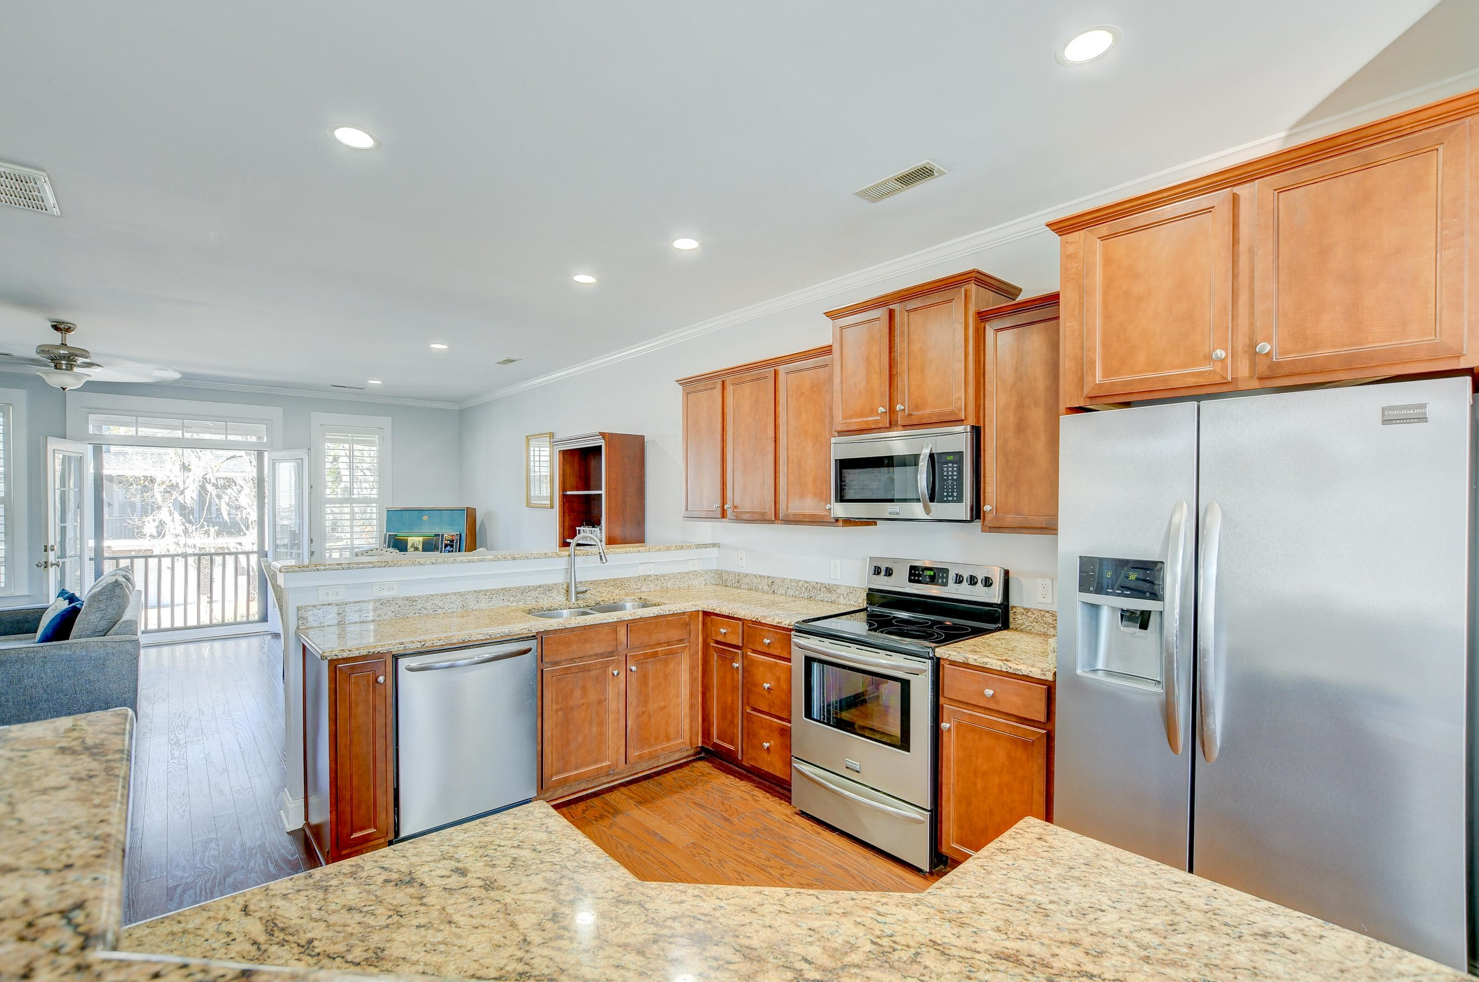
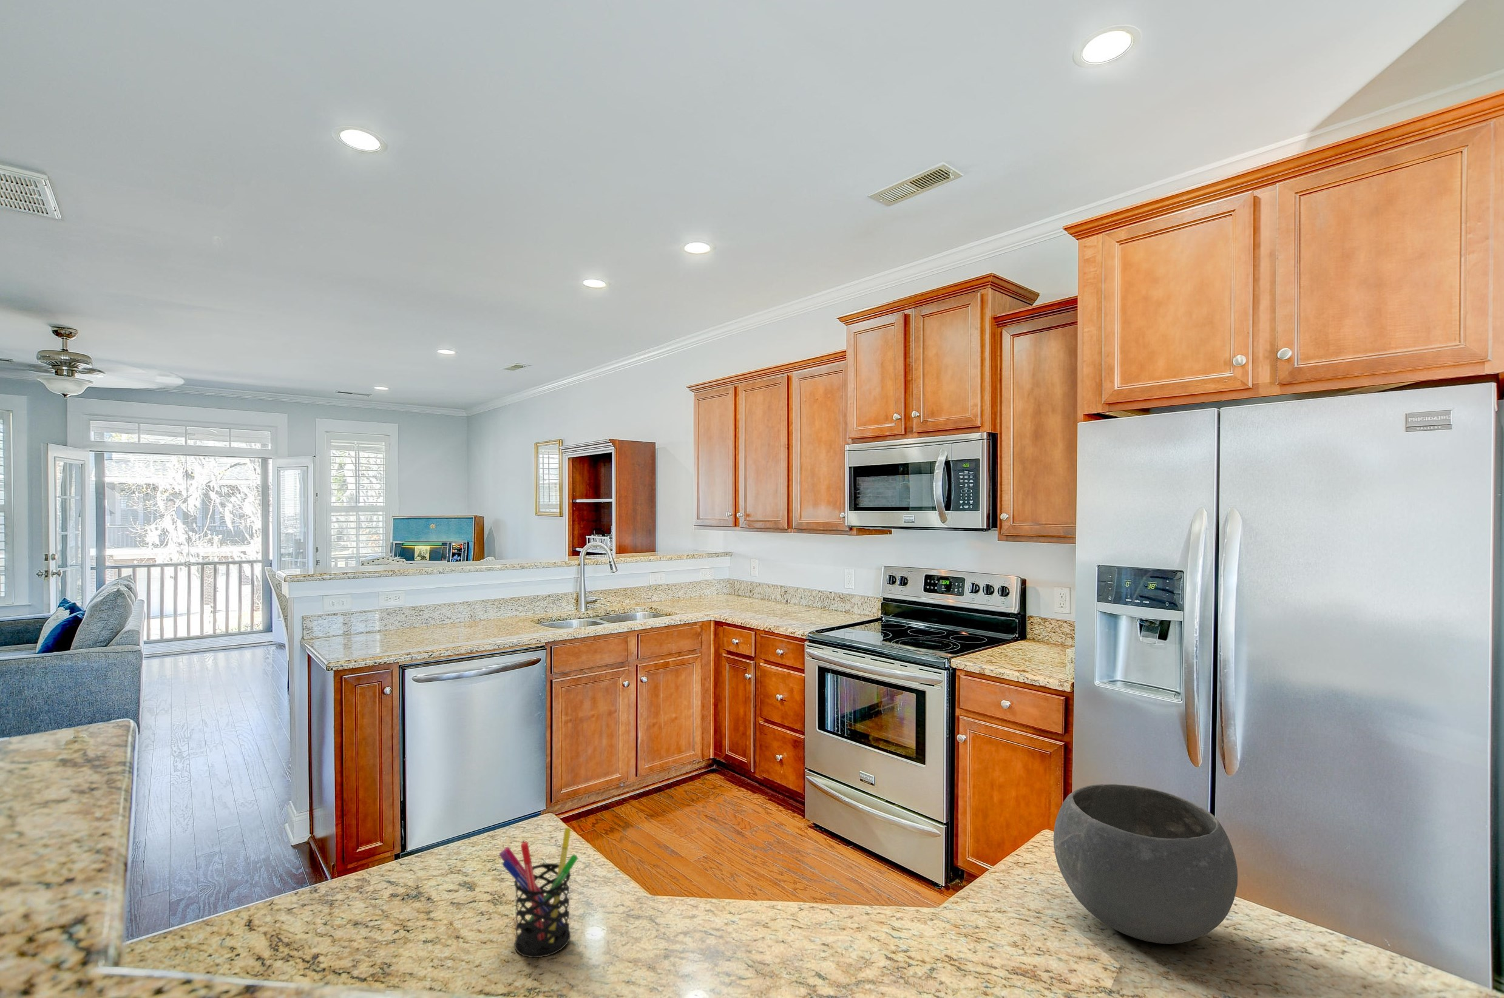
+ bowl [1053,784,1238,945]
+ pen holder [498,826,578,958]
